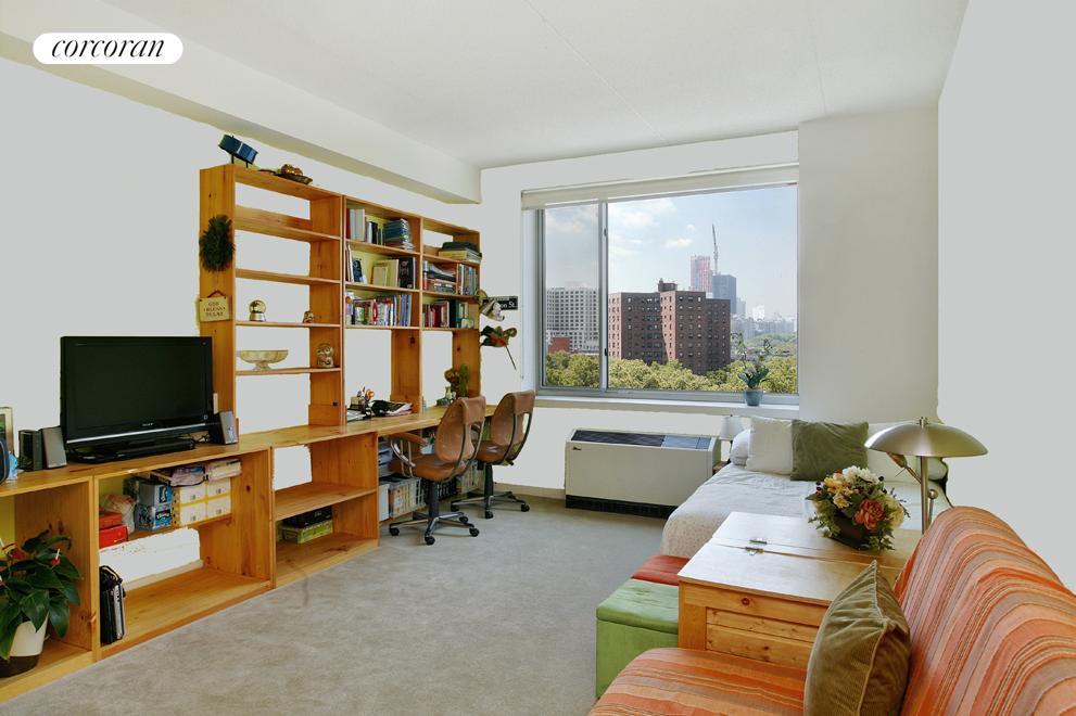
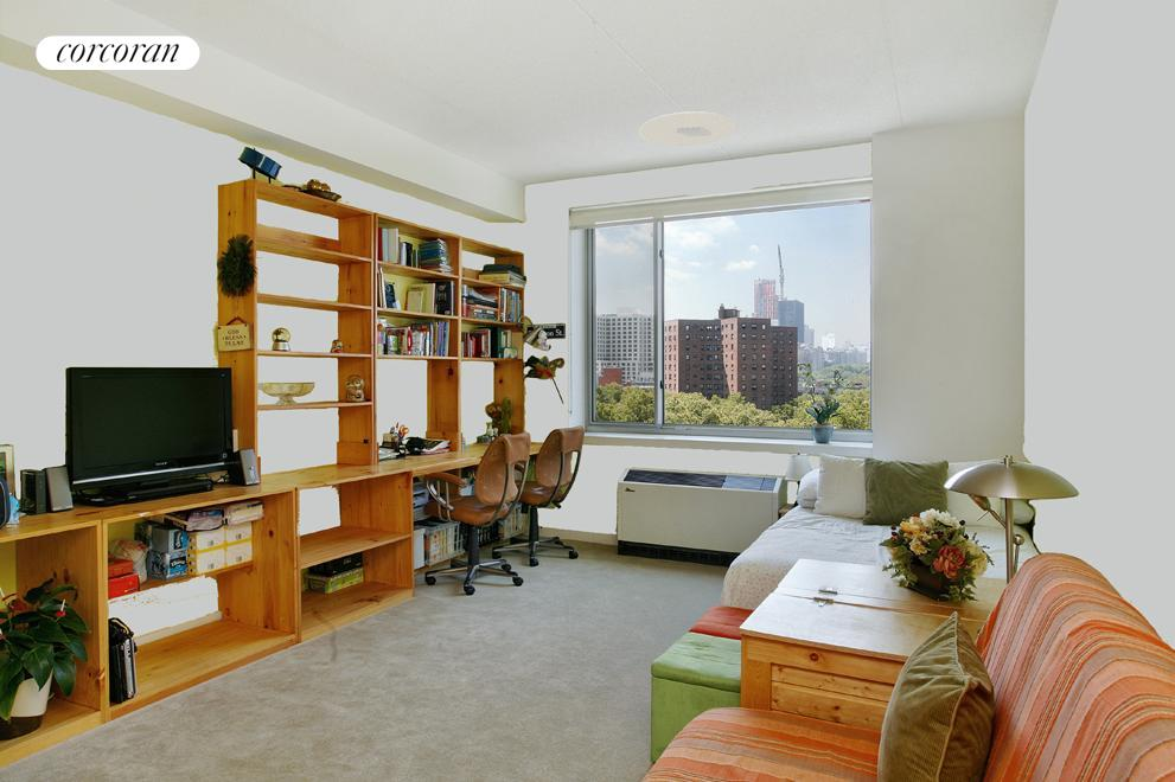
+ ceiling light [638,110,737,147]
